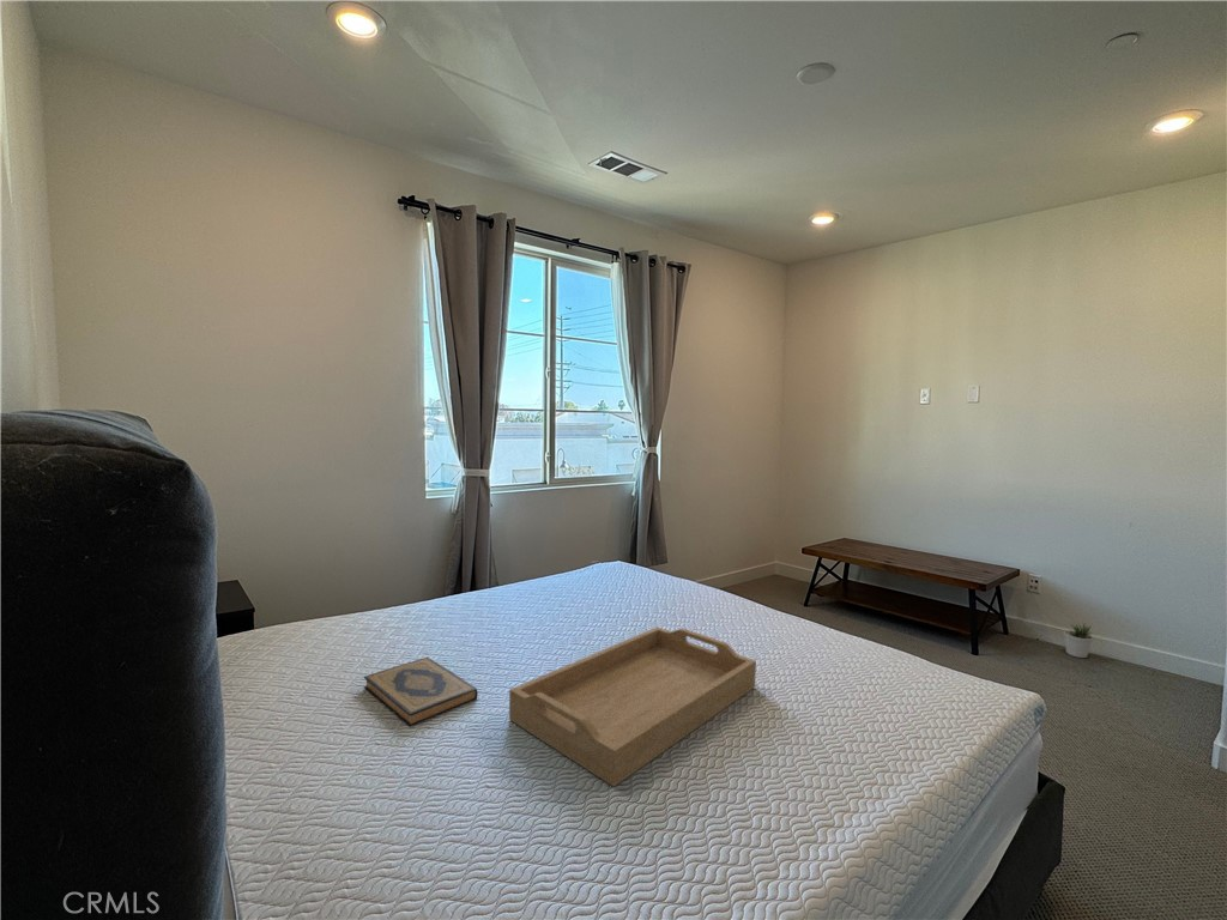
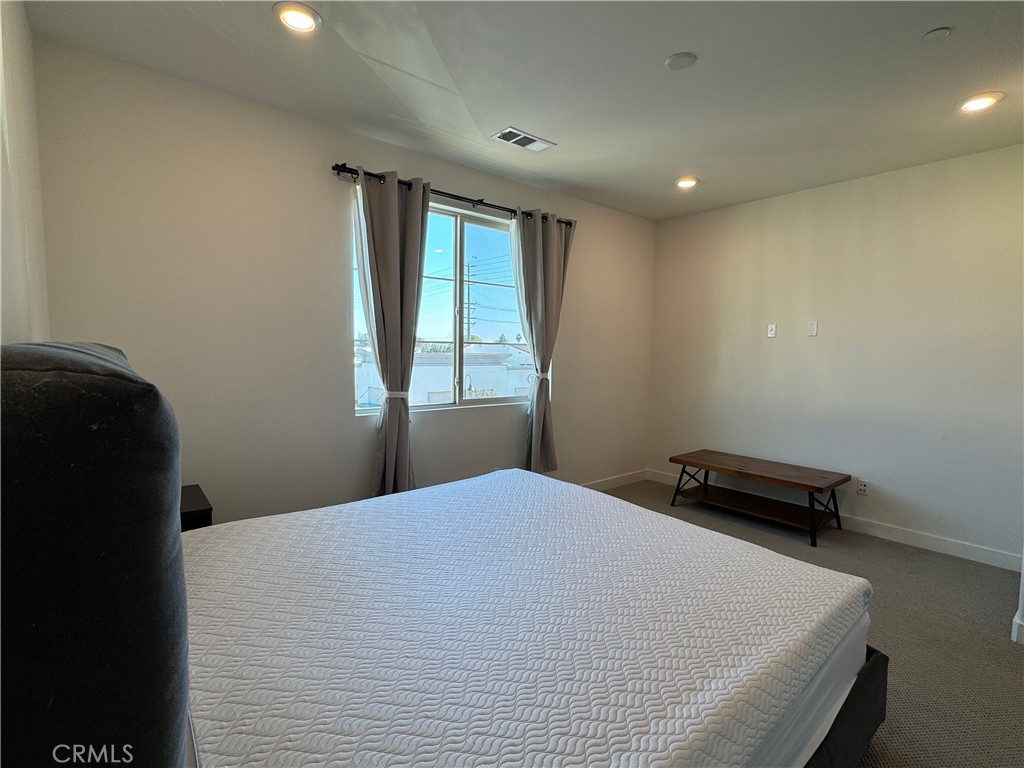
- hardback book [363,656,478,727]
- potted plant [1063,622,1094,659]
- serving tray [508,625,757,788]
